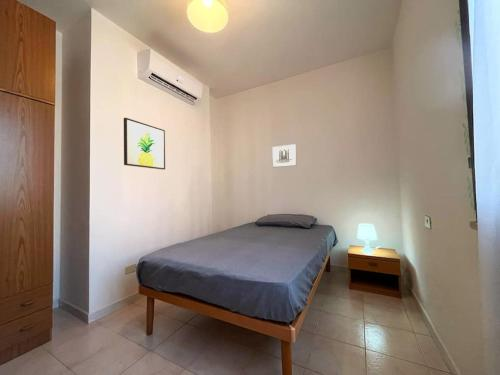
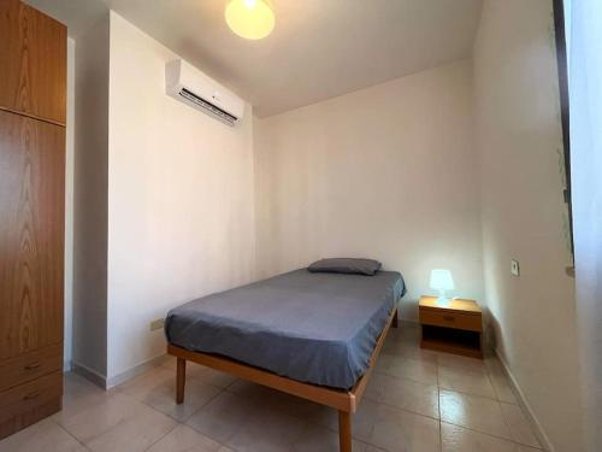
- wall art [123,117,166,170]
- wall art [271,143,297,168]
